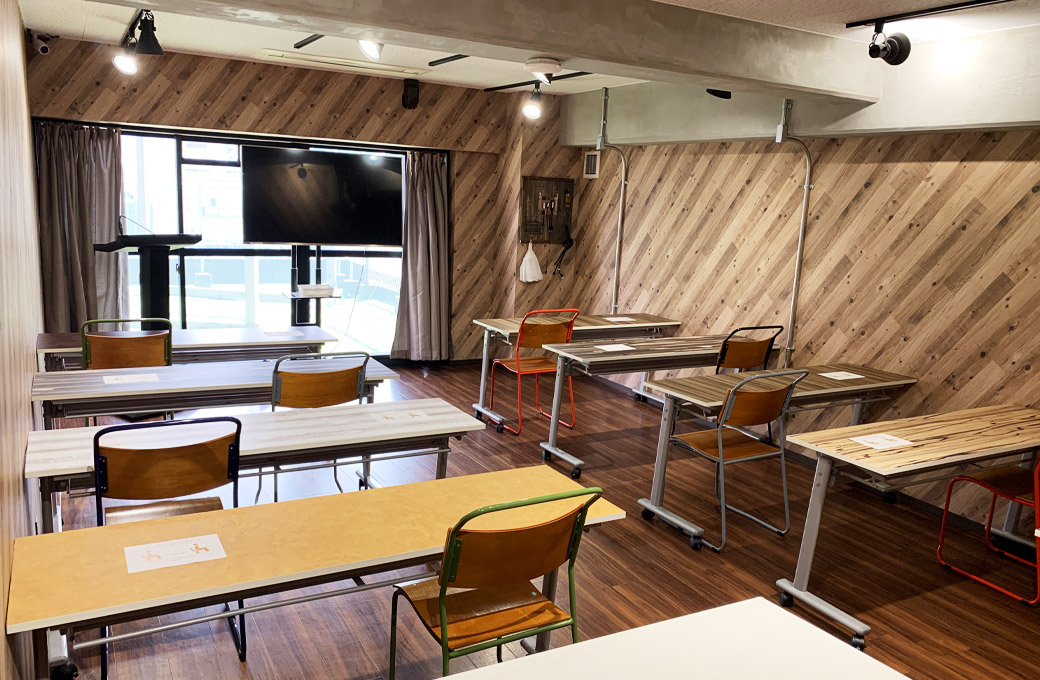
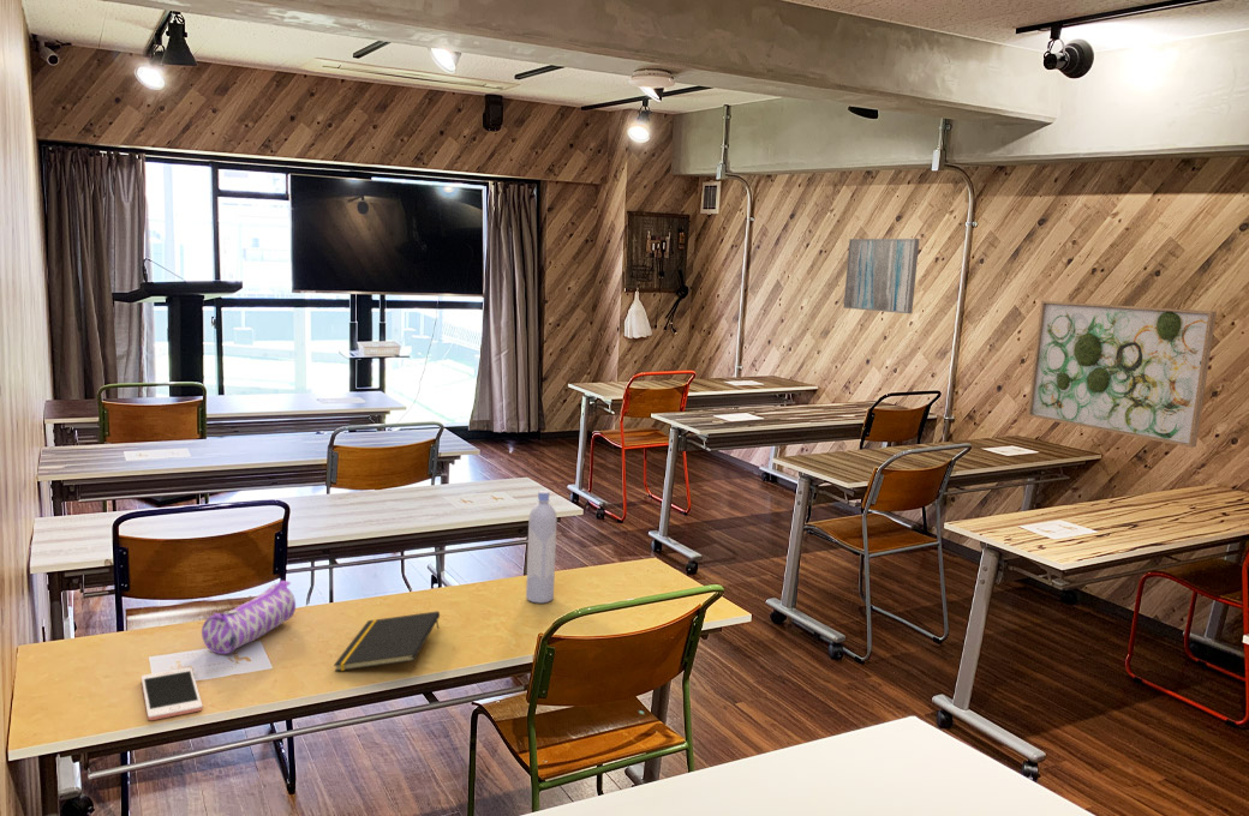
+ notepad [333,610,441,672]
+ wall art [842,238,920,314]
+ wall art [1026,300,1218,449]
+ cell phone [141,666,204,721]
+ pencil case [201,580,297,655]
+ bottle [525,490,558,605]
